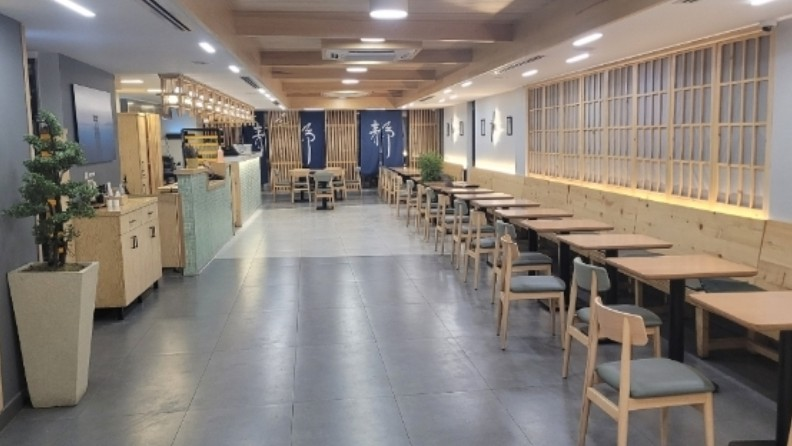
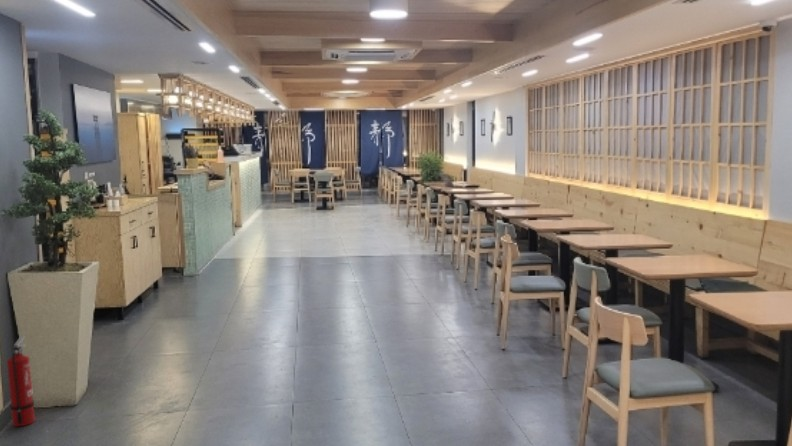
+ fire extinguisher [6,334,36,427]
